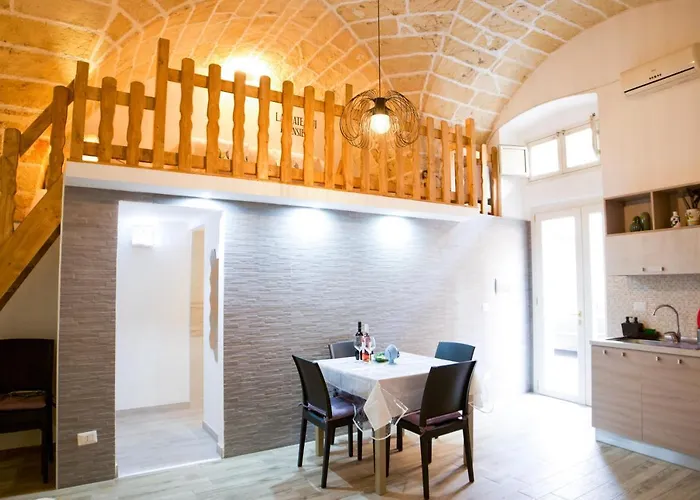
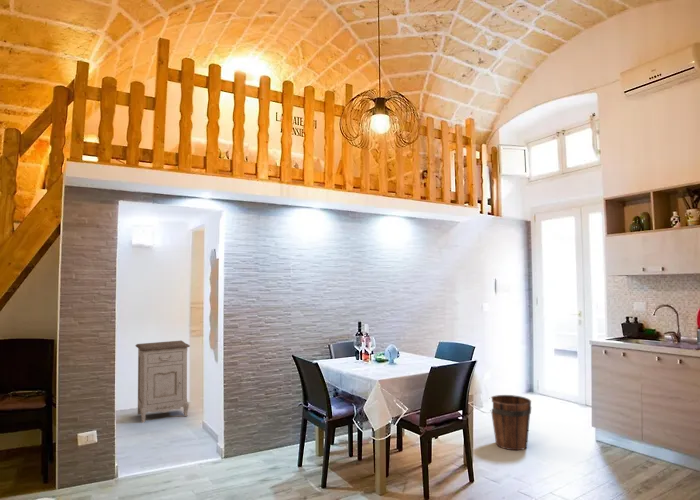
+ bucket [490,394,532,451]
+ nightstand [134,340,191,424]
